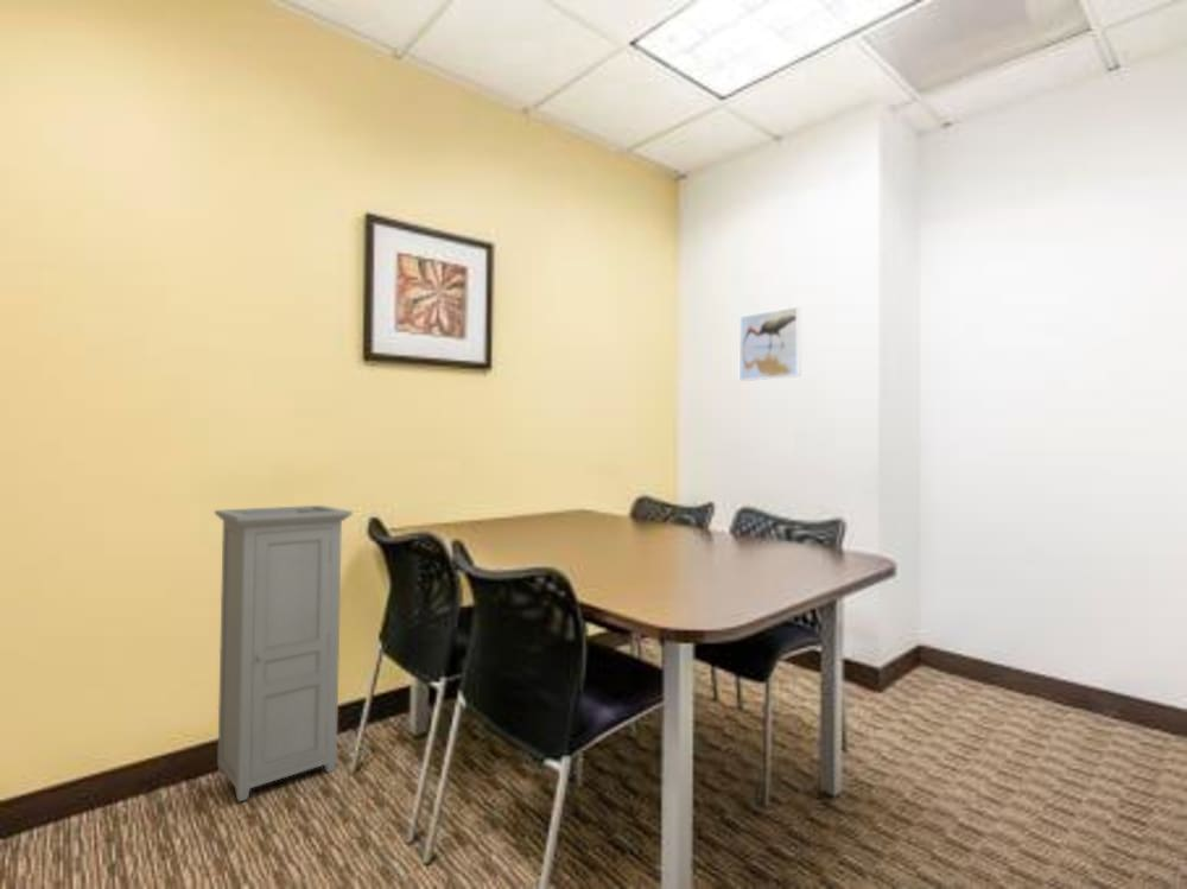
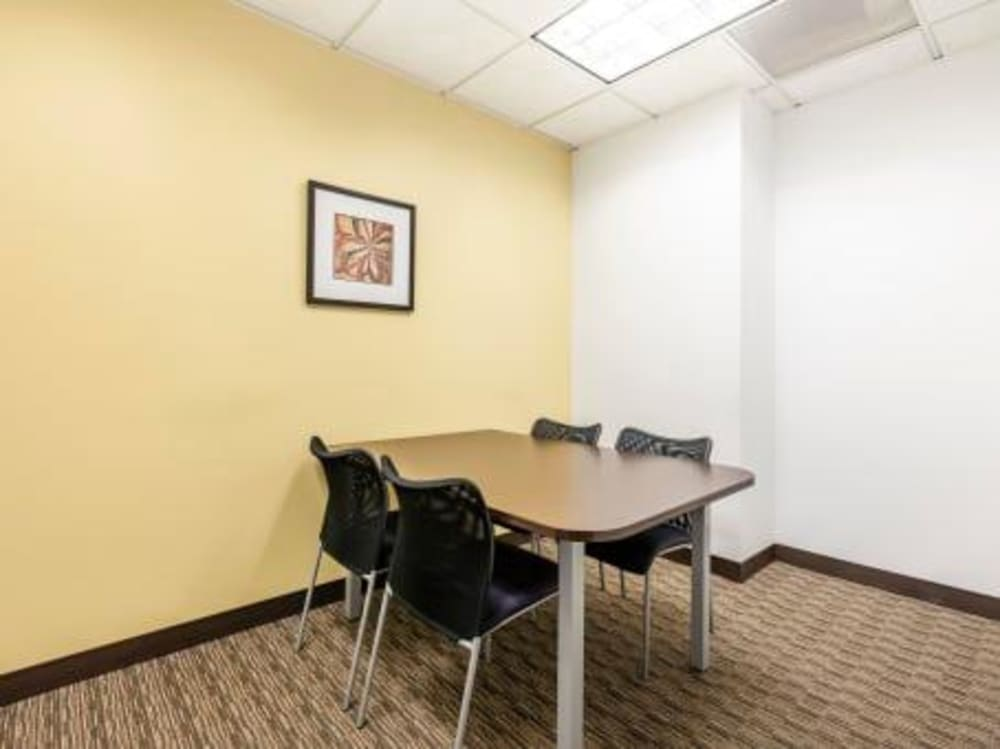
- cabinet [214,504,354,804]
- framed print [738,305,802,382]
